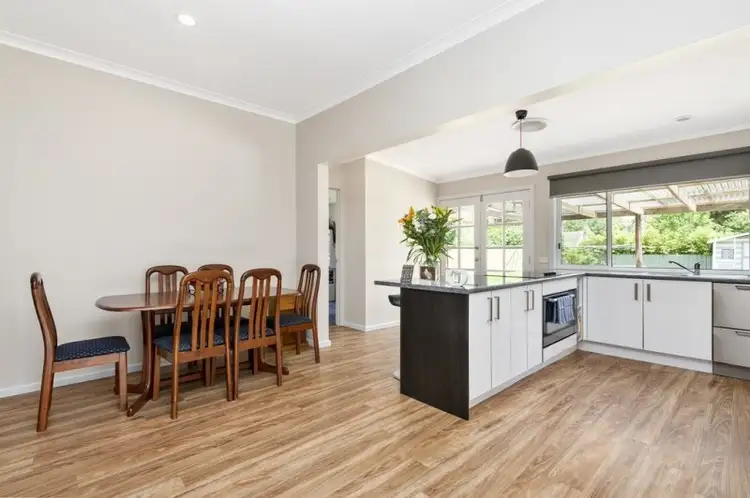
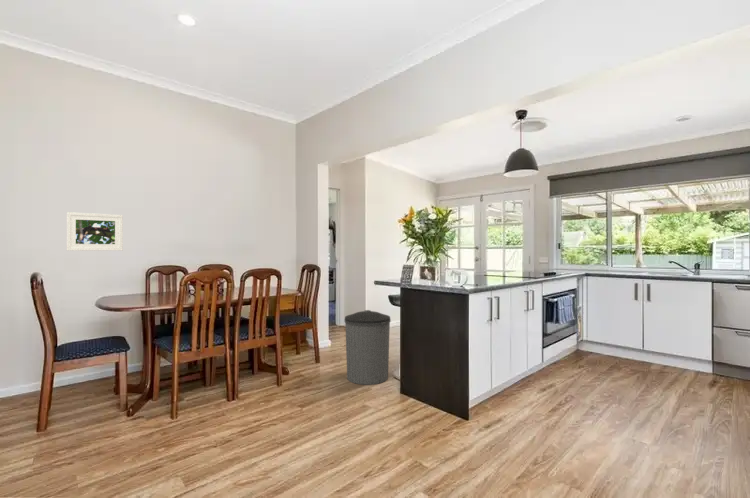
+ trash can [344,309,392,386]
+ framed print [66,211,124,252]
